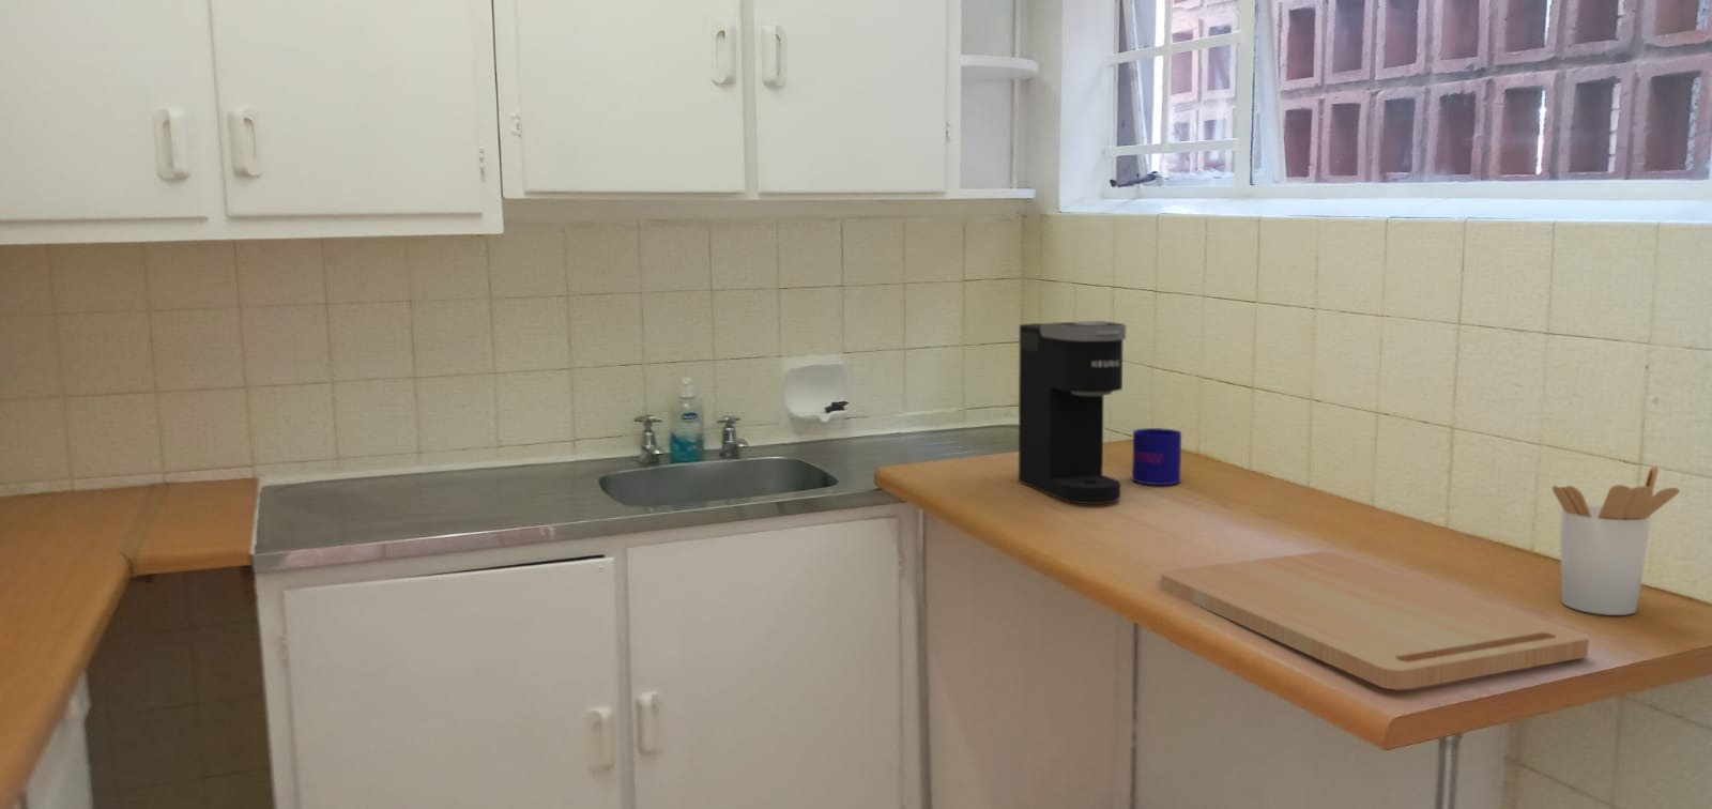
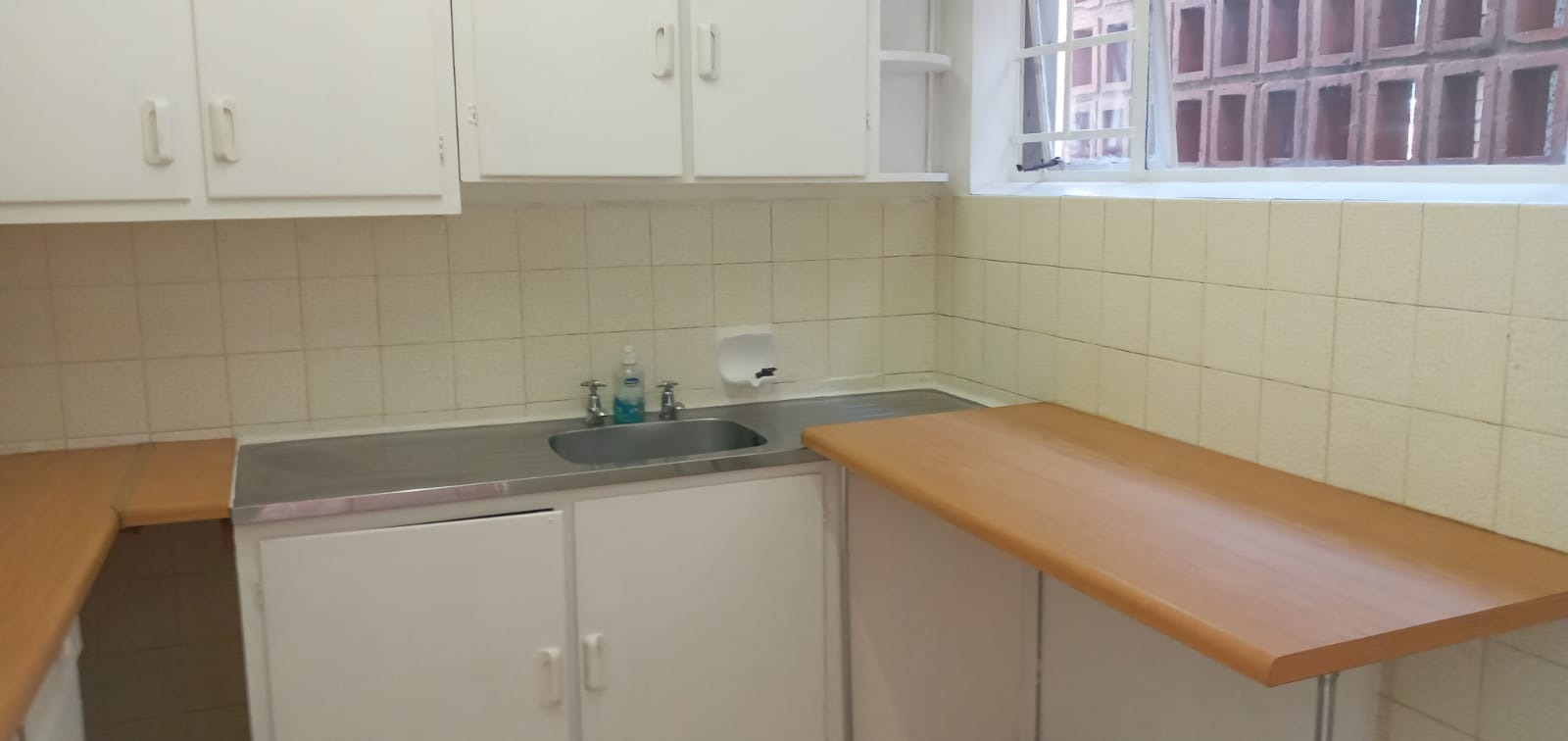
- mug [1131,427,1182,486]
- coffee maker [1018,320,1127,505]
- cutting board [1160,551,1590,690]
- utensil holder [1552,464,1681,617]
